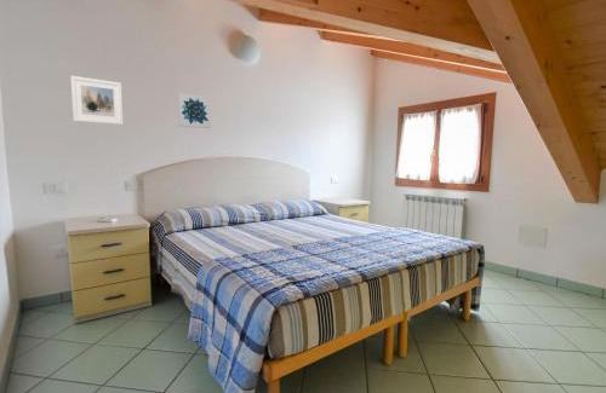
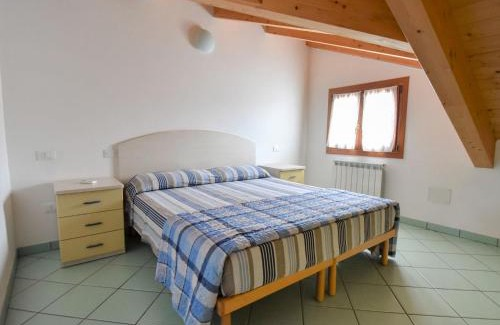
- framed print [70,75,124,126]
- wall art [177,92,212,129]
